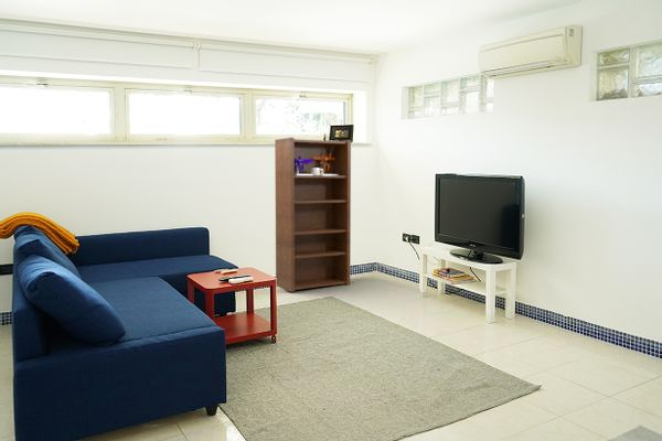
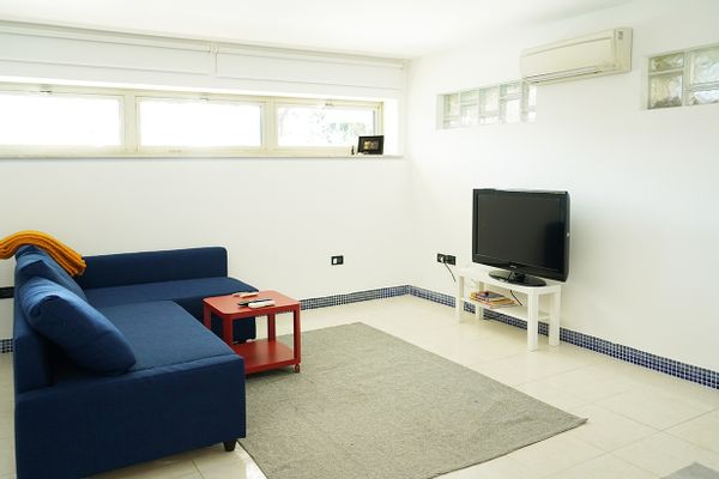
- bookshelf [274,137,352,293]
